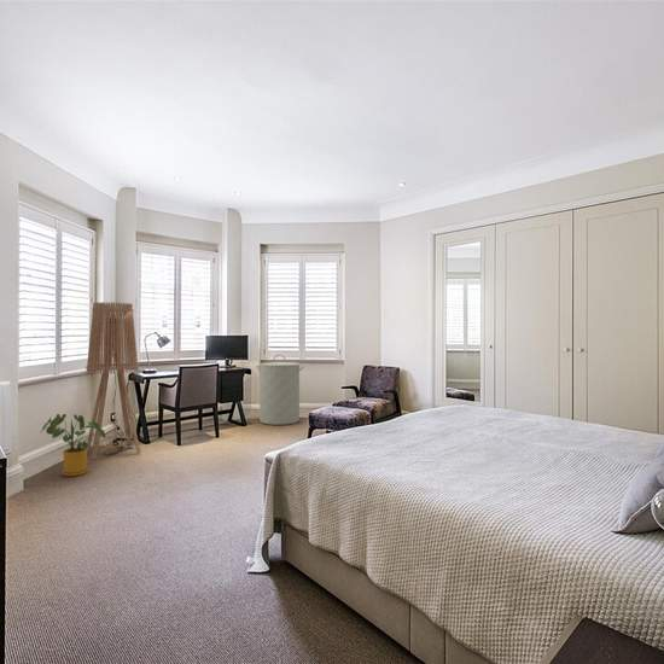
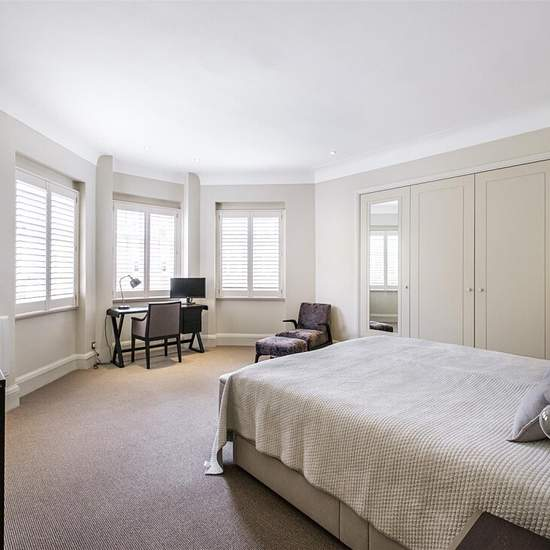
- laundry hamper [255,354,305,426]
- house plant [40,413,106,478]
- floor lamp [85,301,141,461]
